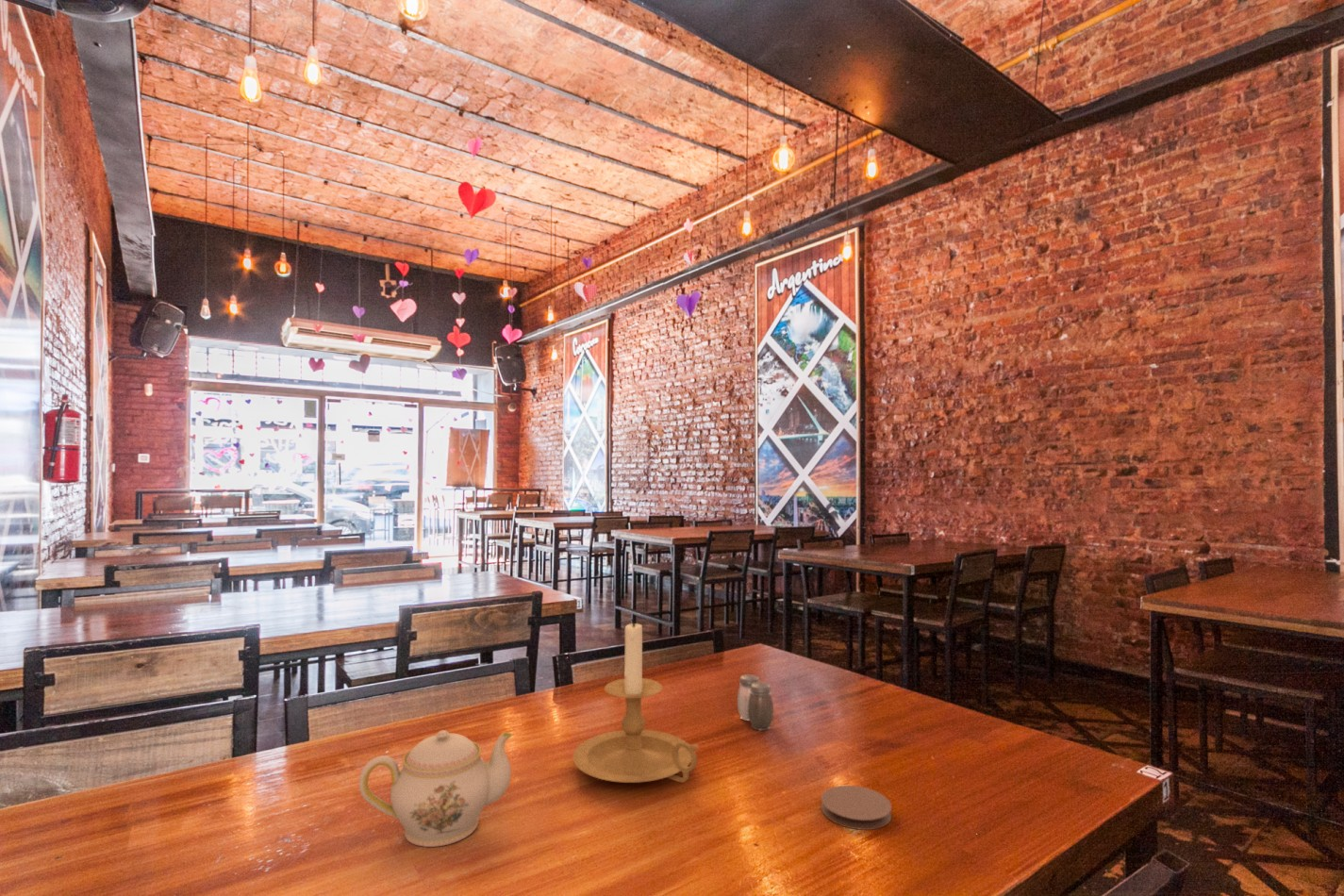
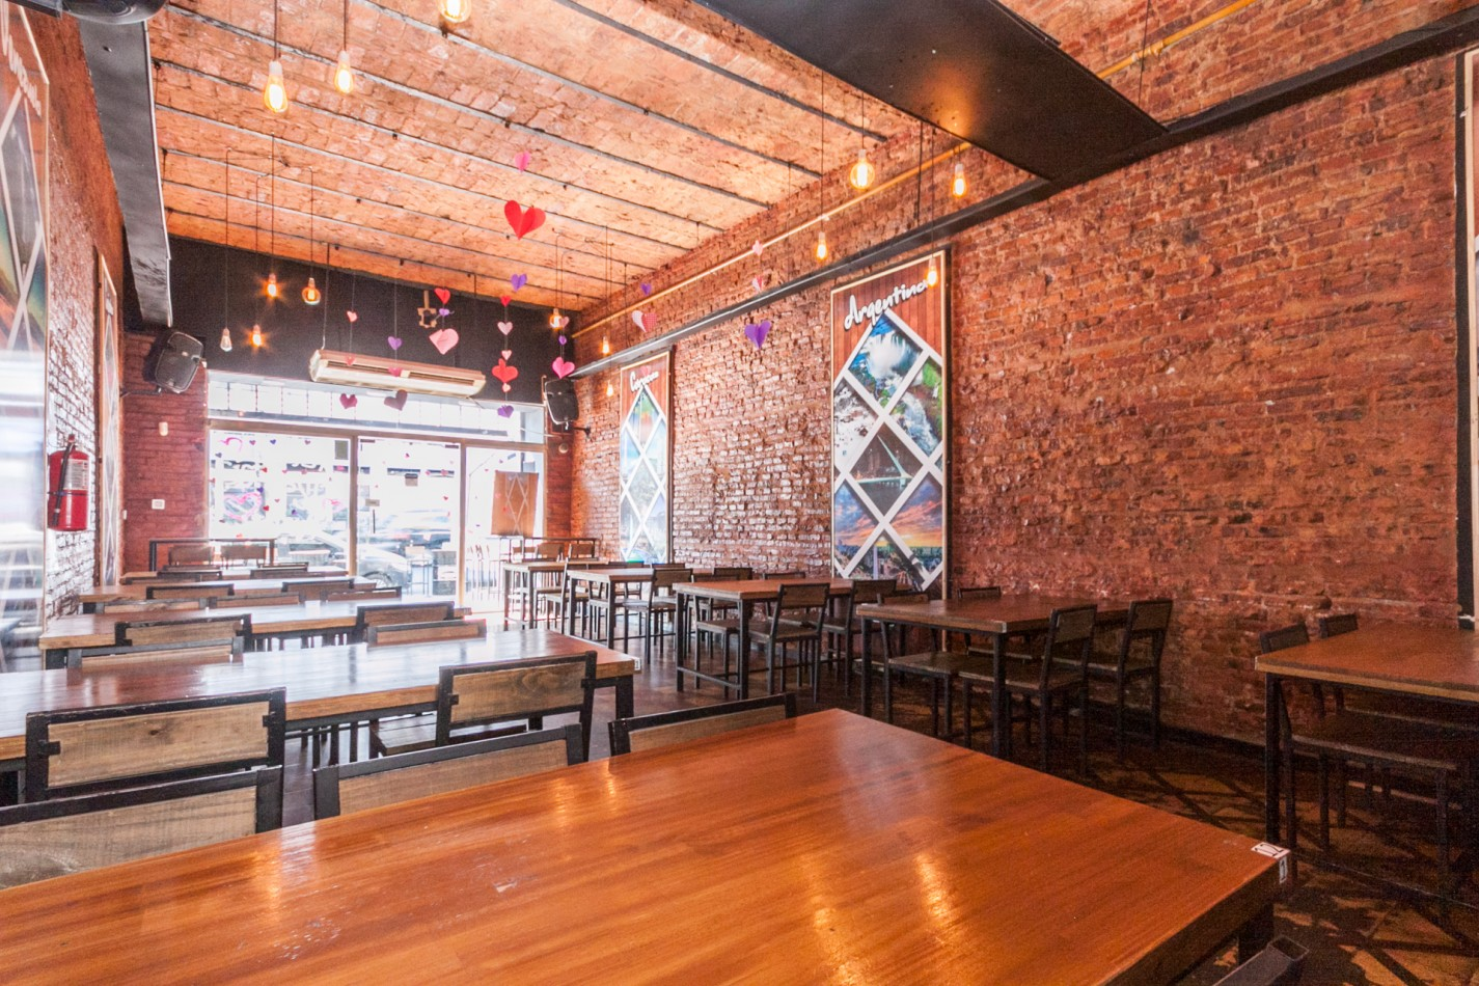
- salt and pepper shaker [737,673,774,732]
- teapot [358,729,513,848]
- candle holder [572,618,700,784]
- coaster [820,785,892,831]
